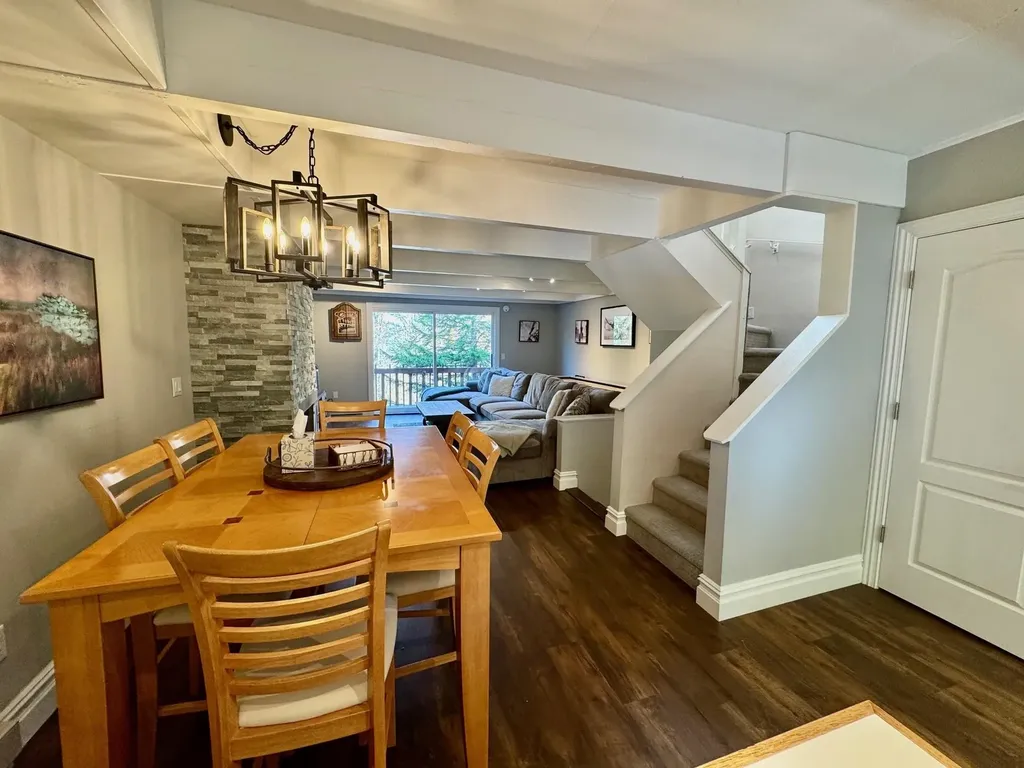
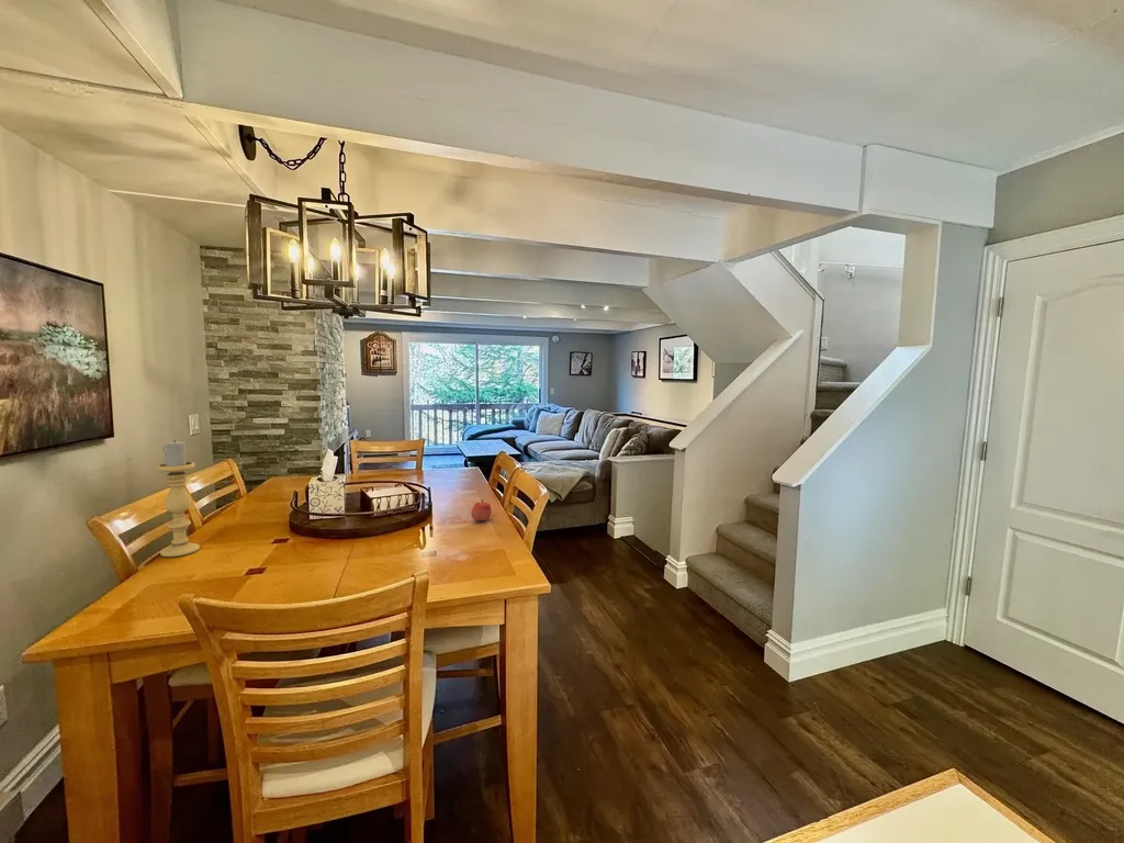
+ apple [470,498,493,522]
+ candle holder [156,439,201,558]
